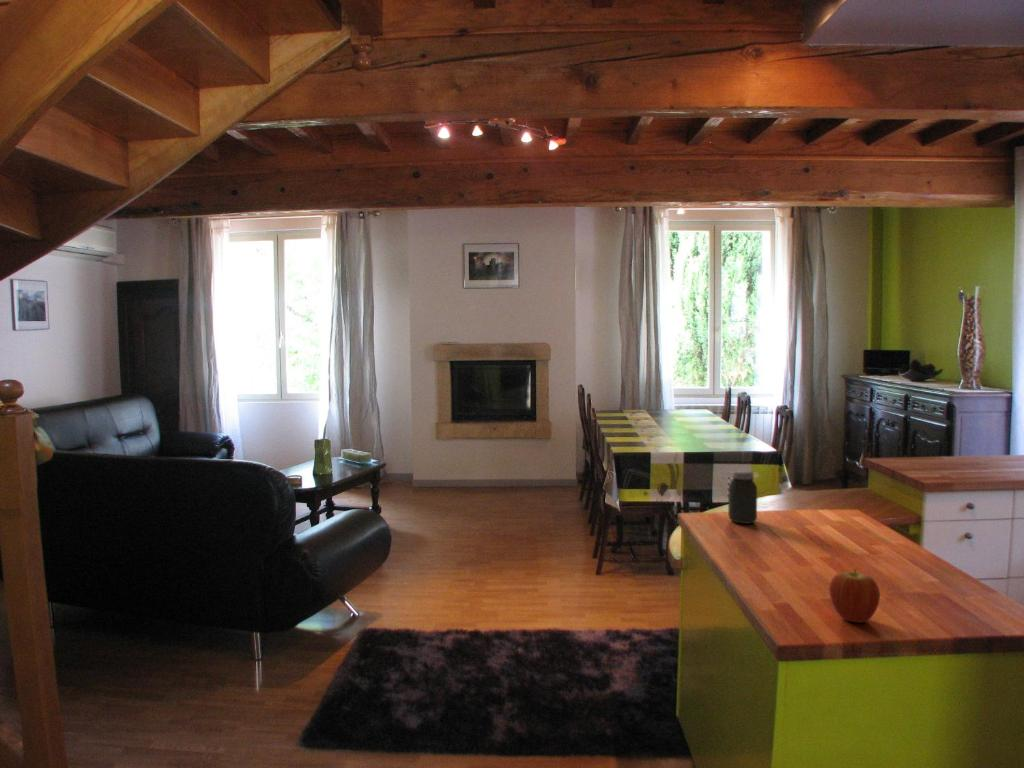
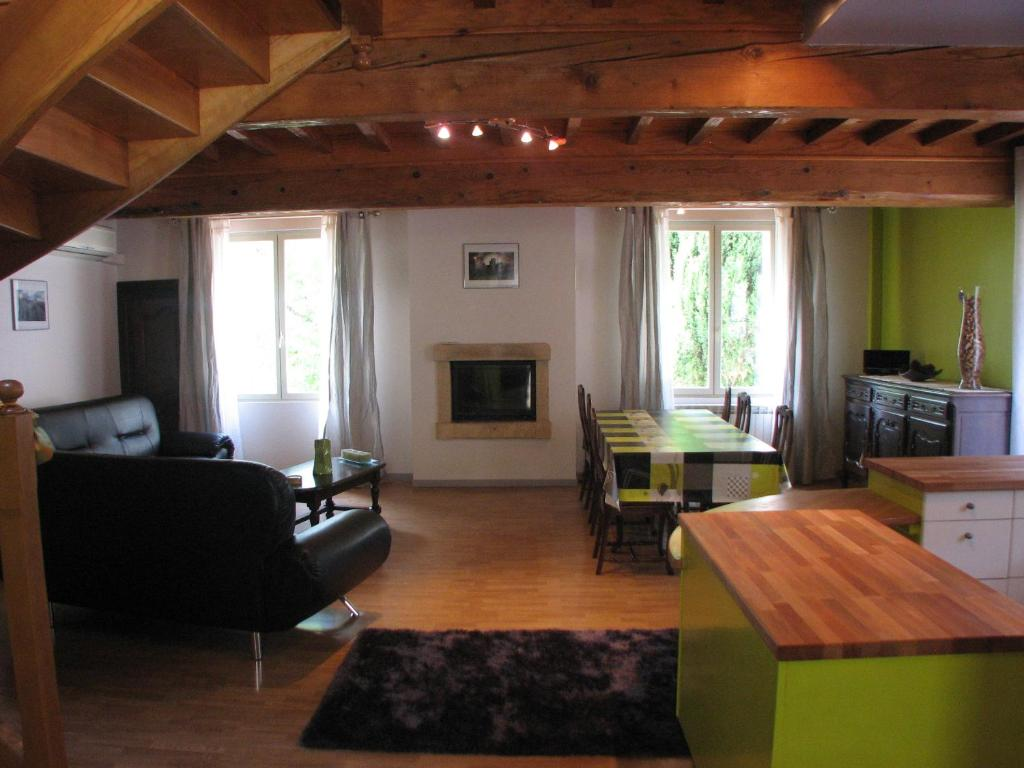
- jar [727,469,758,525]
- fruit [828,568,881,624]
